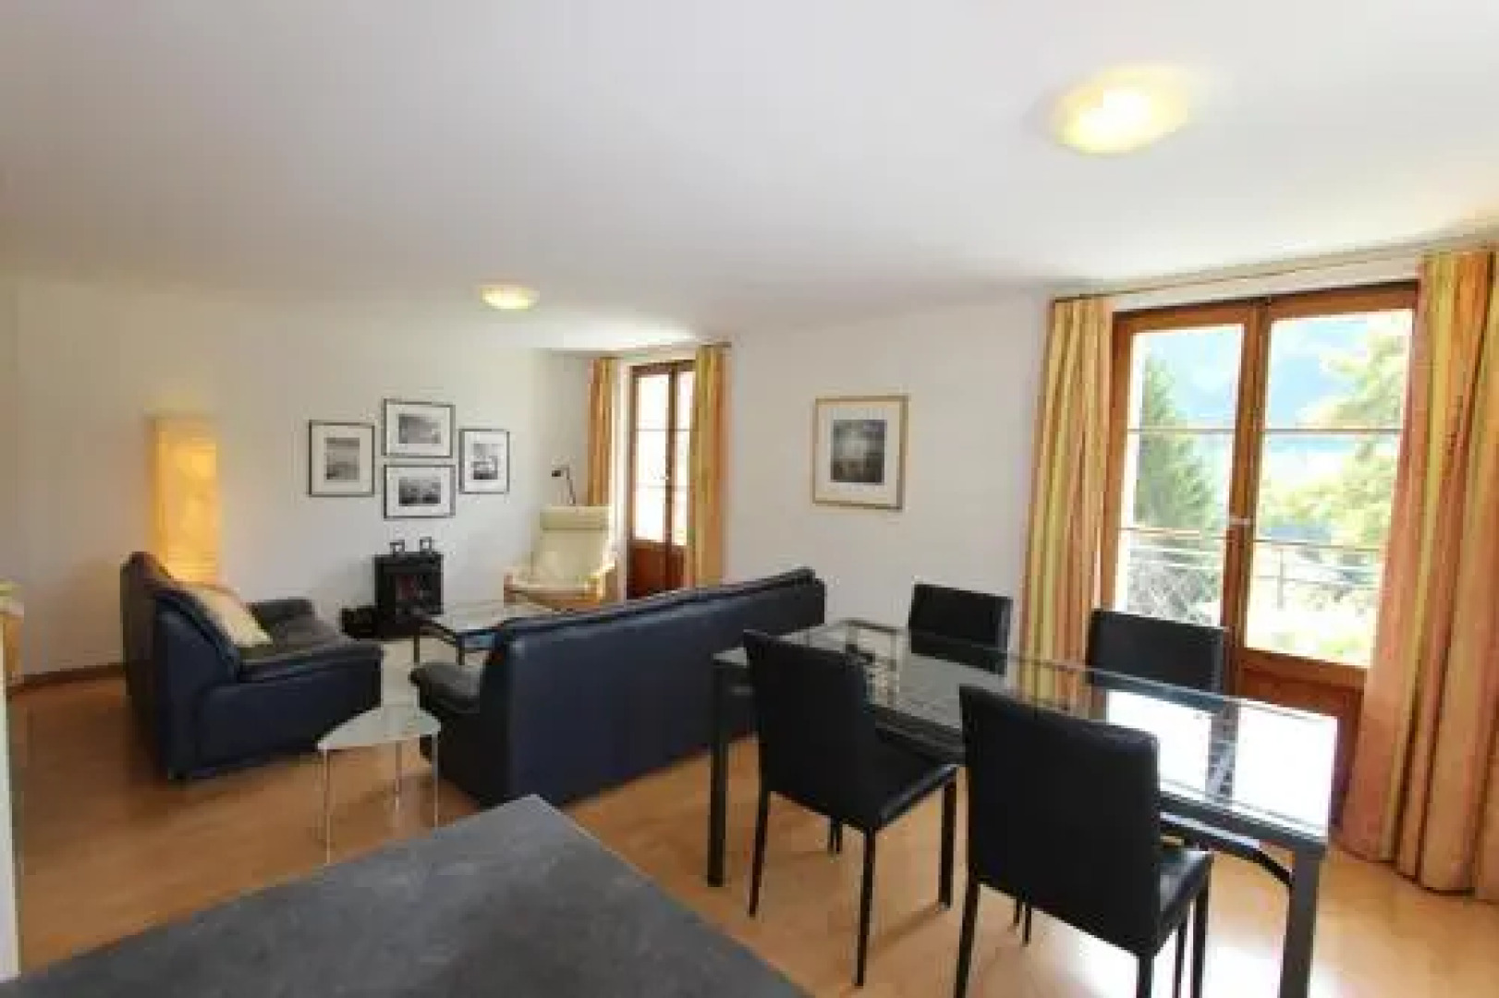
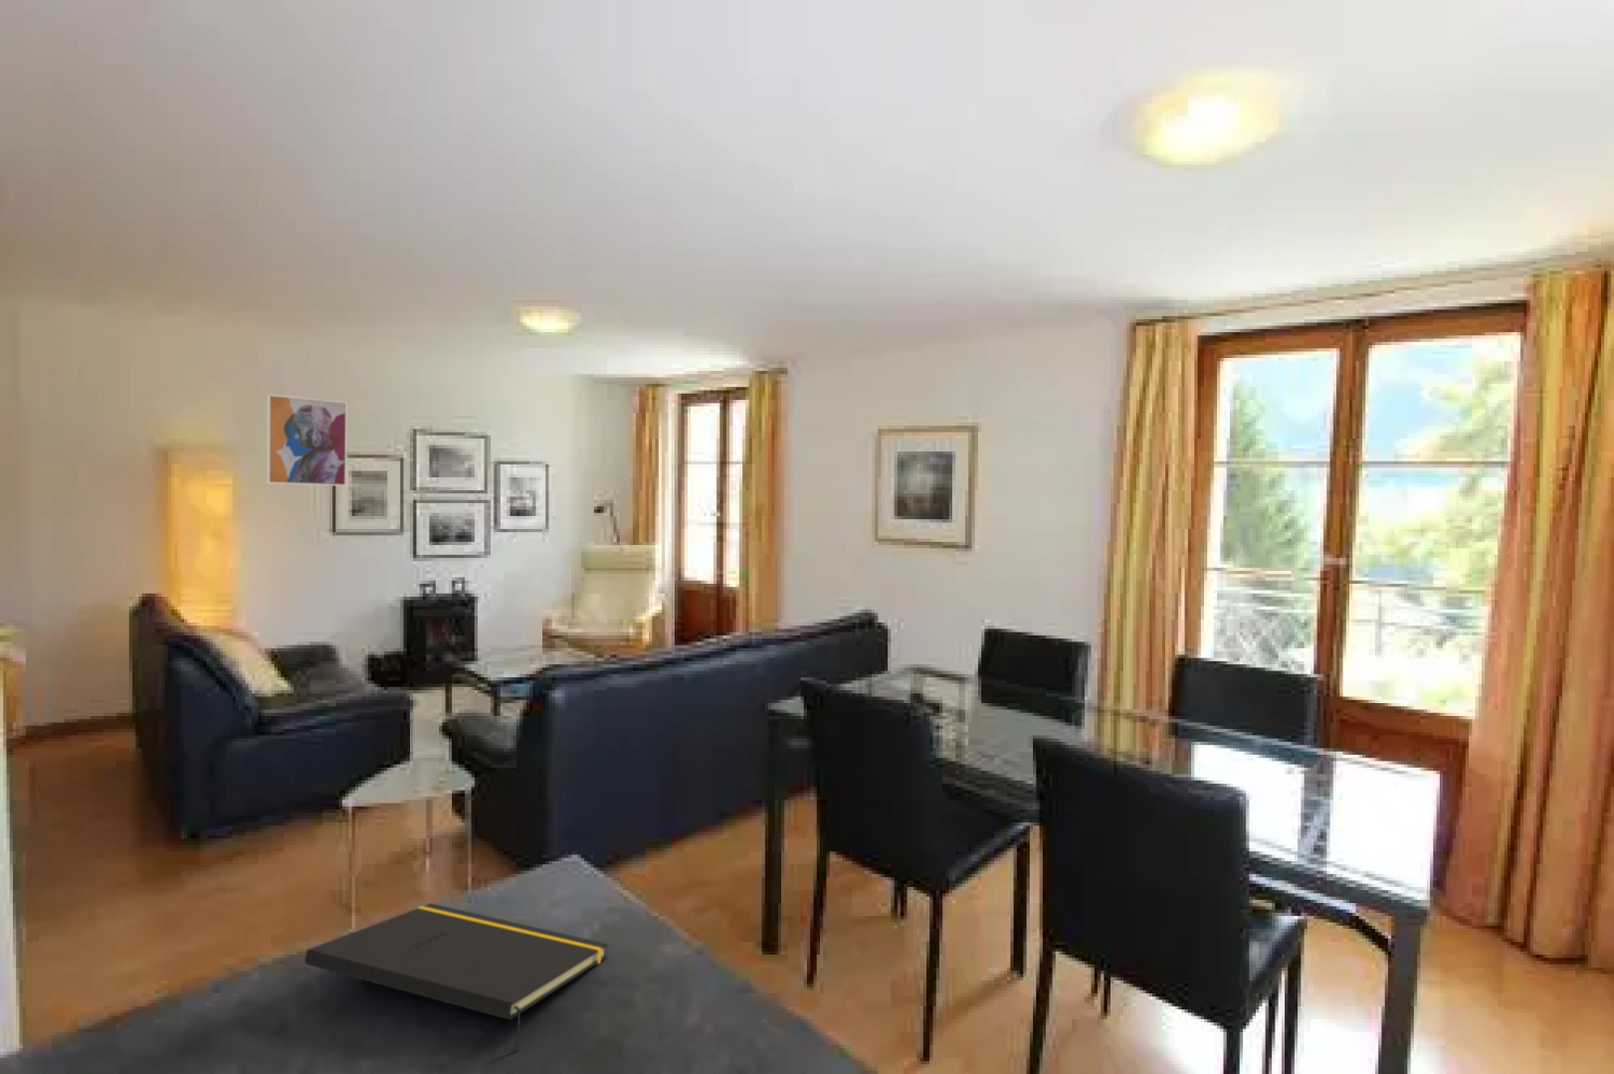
+ notepad [303,901,609,1054]
+ wall art [266,394,348,488]
